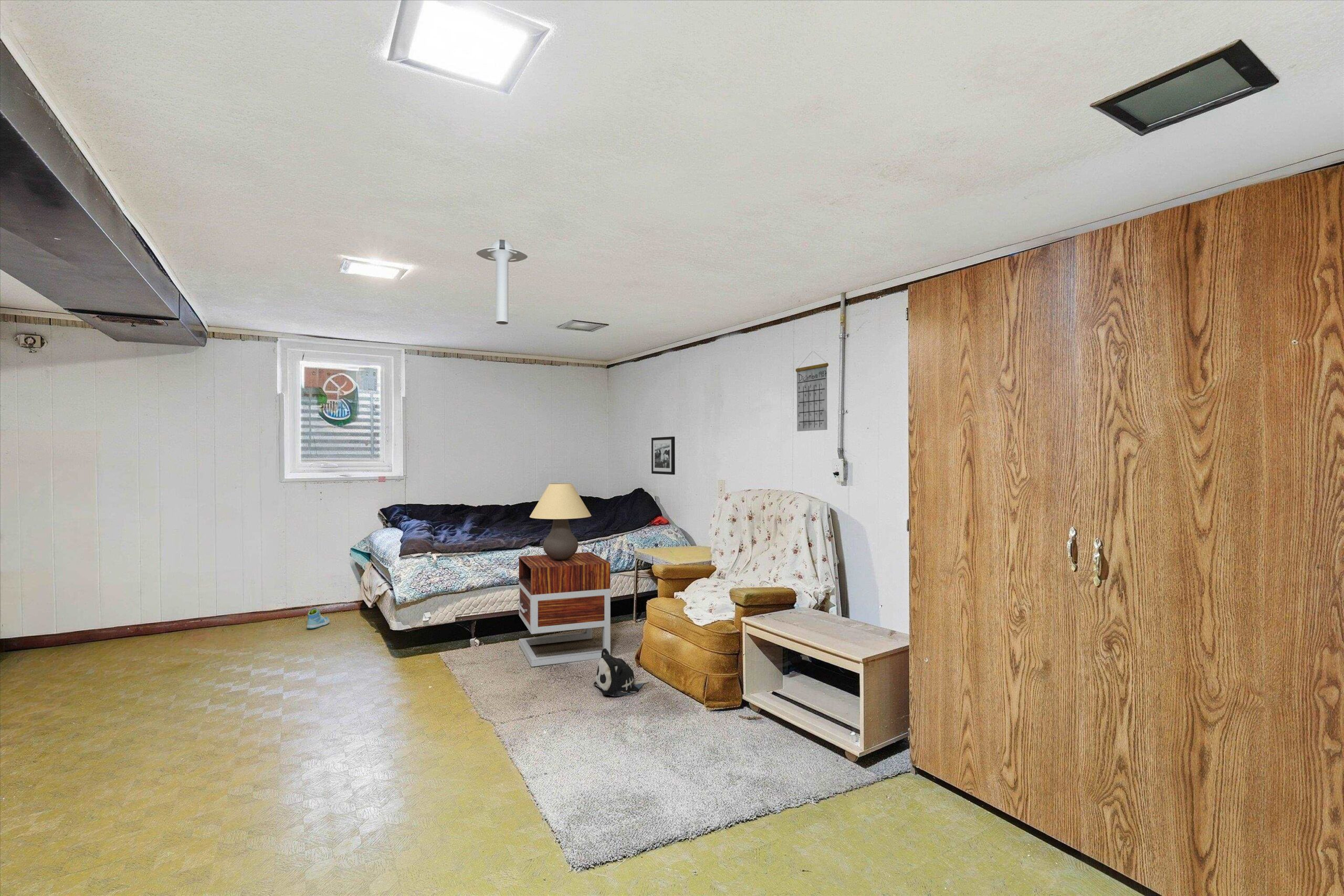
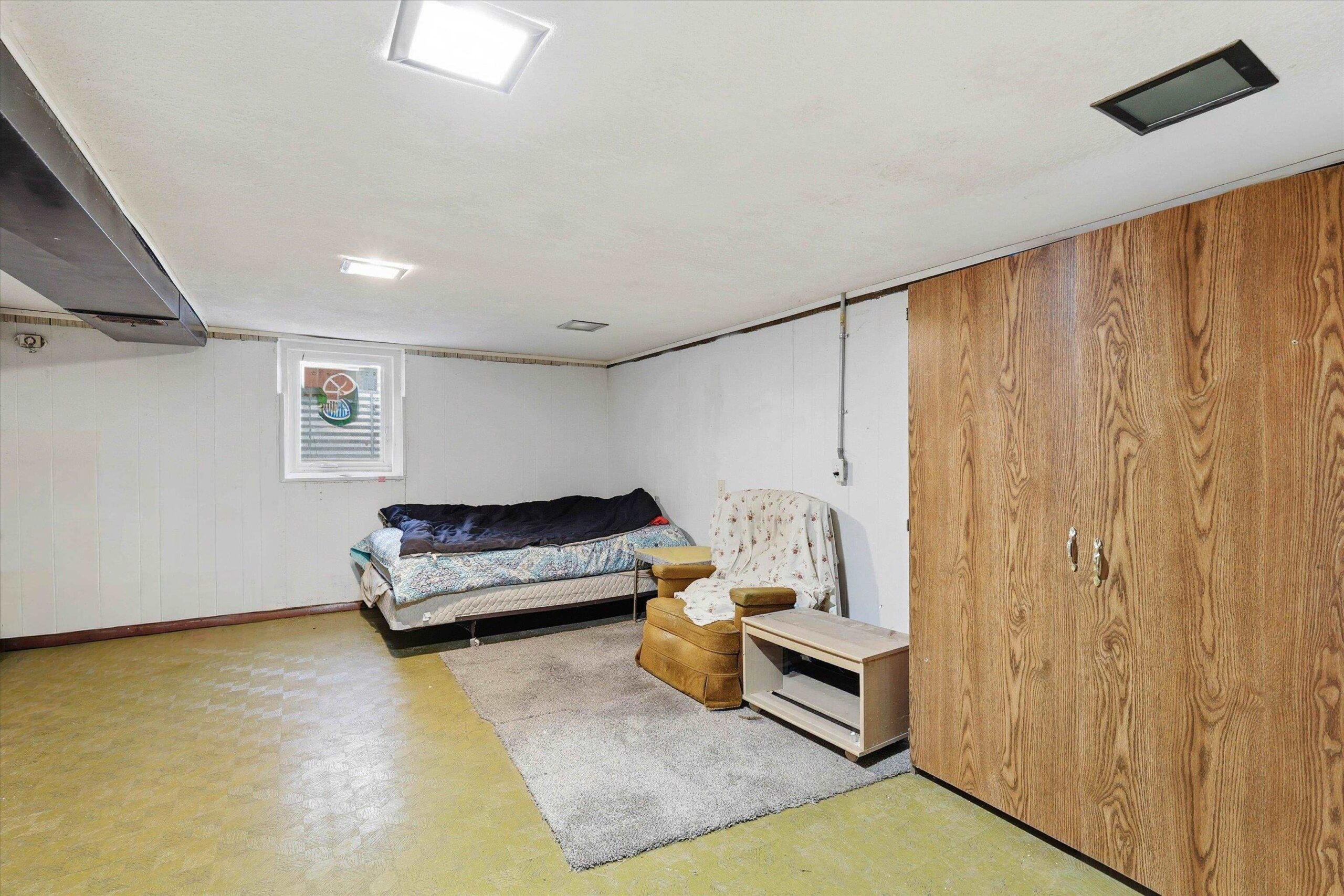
- table lamp [529,483,592,560]
- ceiling light [476,239,528,325]
- plush toy [593,648,649,697]
- picture frame [651,436,676,475]
- sneaker [306,608,330,629]
- nightstand [517,552,611,667]
- calendar [795,352,829,432]
